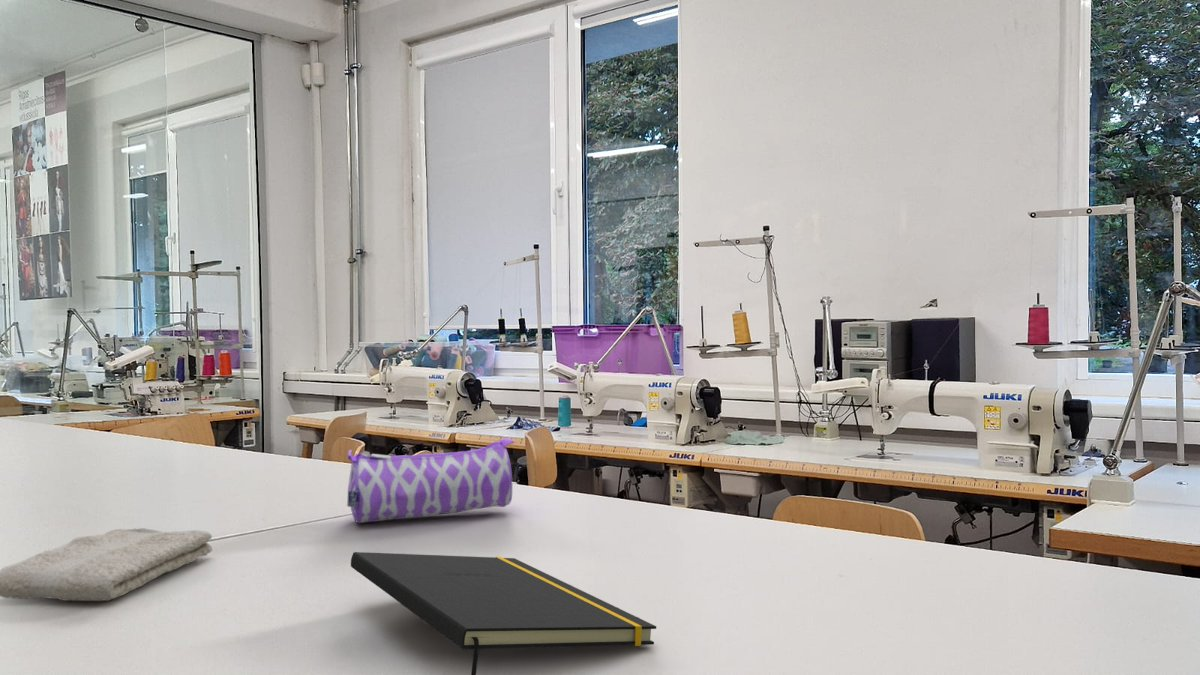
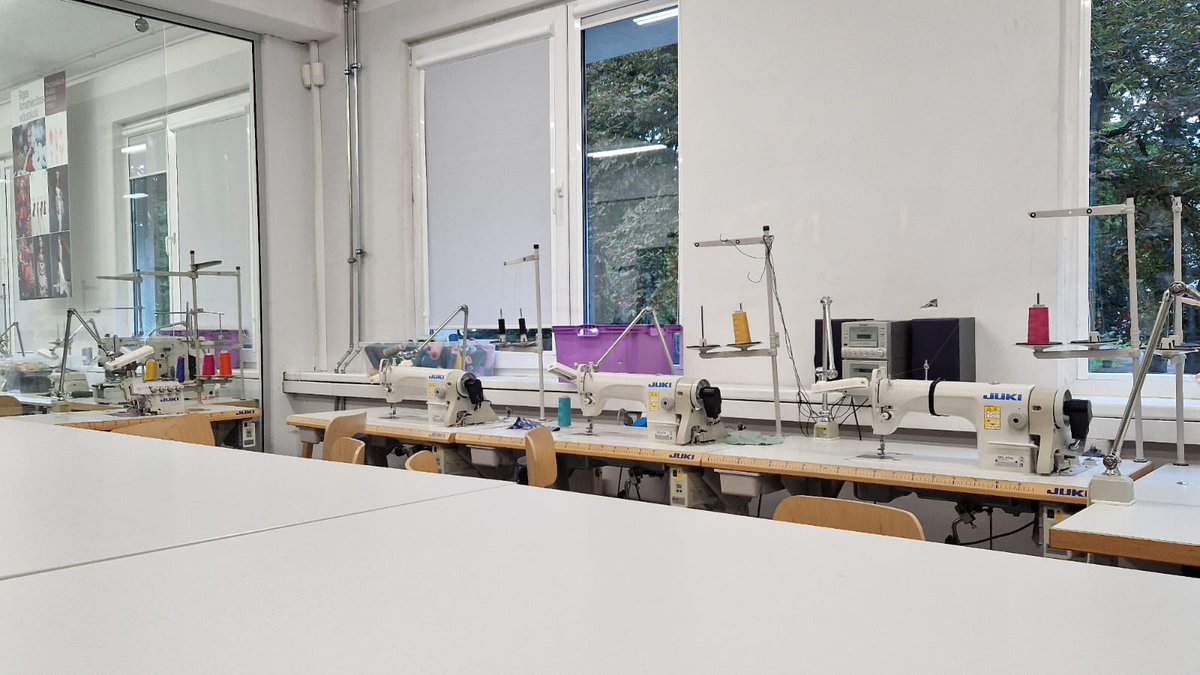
- pencil case [346,437,515,524]
- notepad [350,551,657,675]
- washcloth [0,527,213,602]
